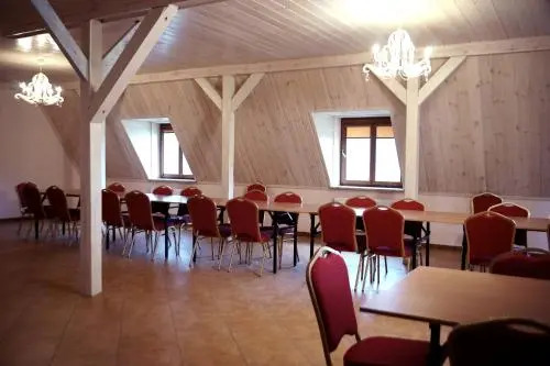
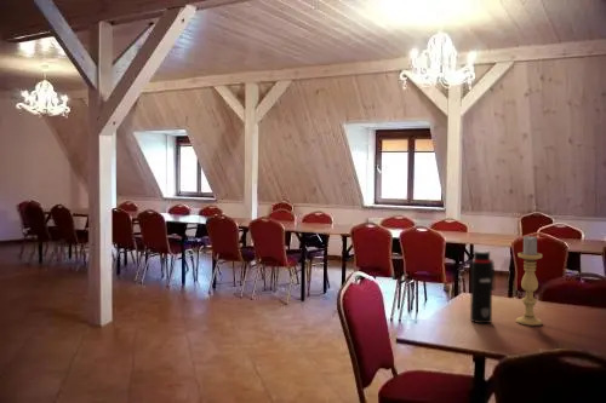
+ candle holder [515,234,543,327]
+ water bottle [469,249,497,324]
